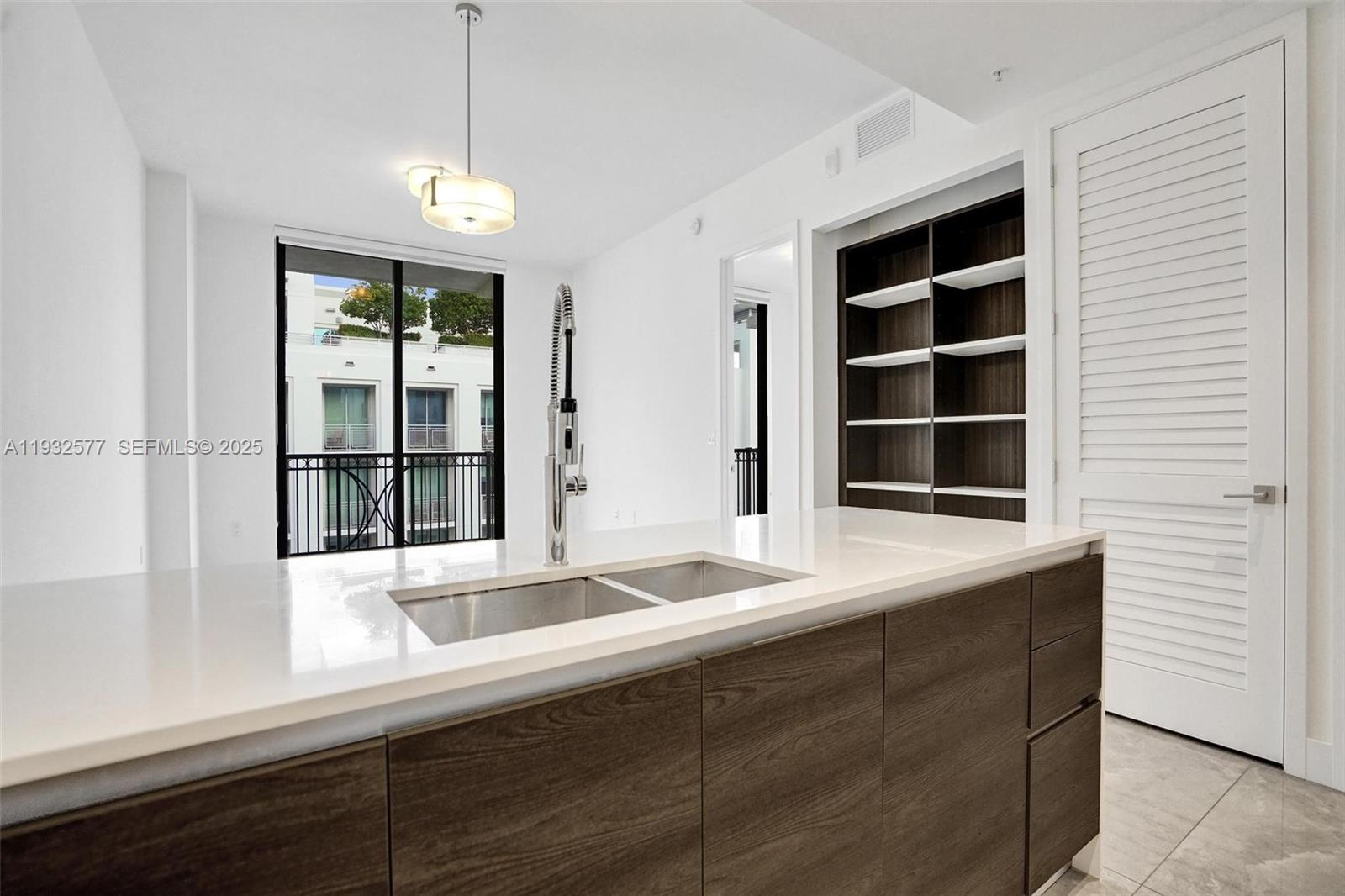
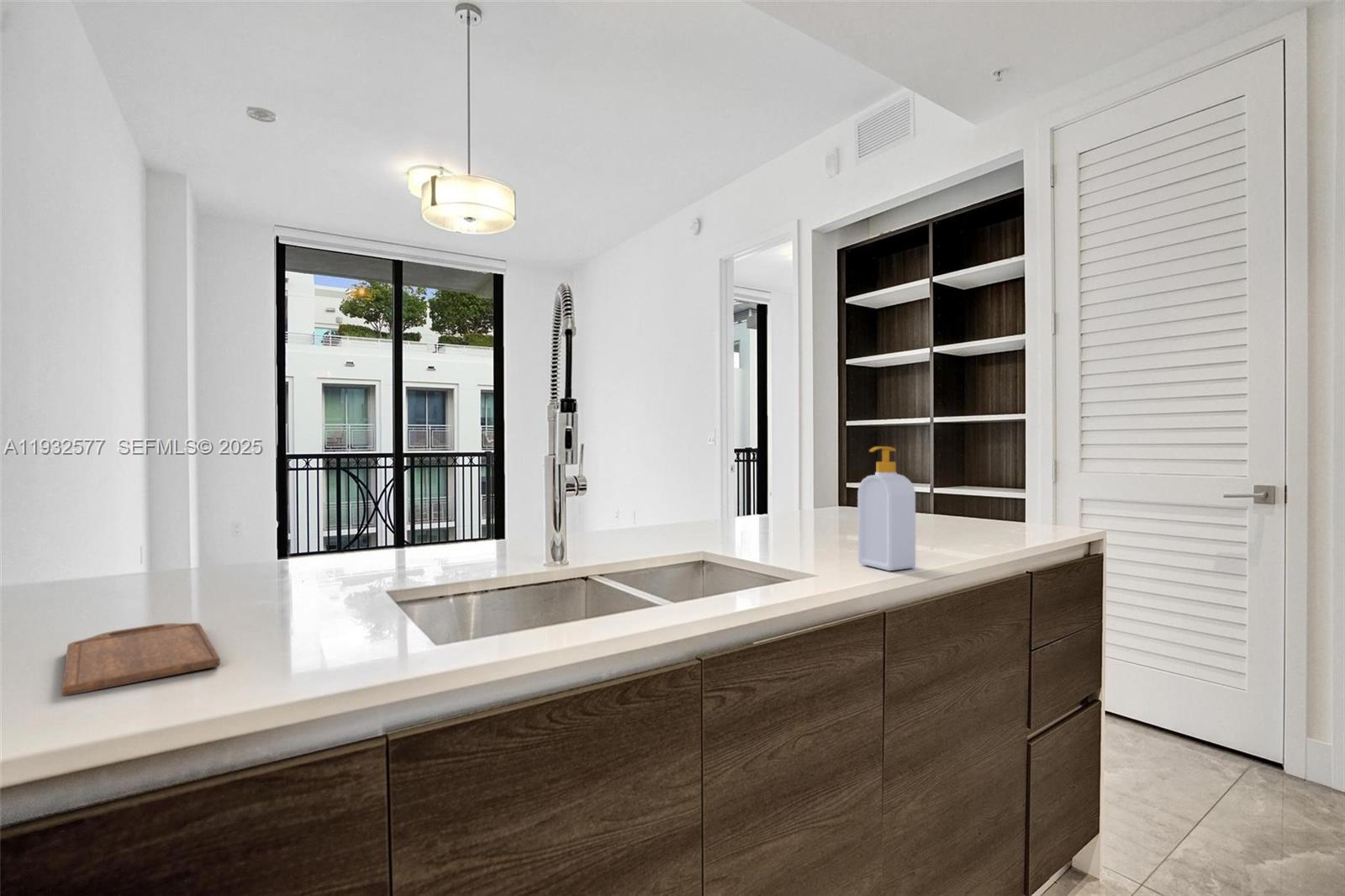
+ cutting board [61,622,221,697]
+ soap bottle [857,445,916,572]
+ smoke detector [245,106,278,123]
